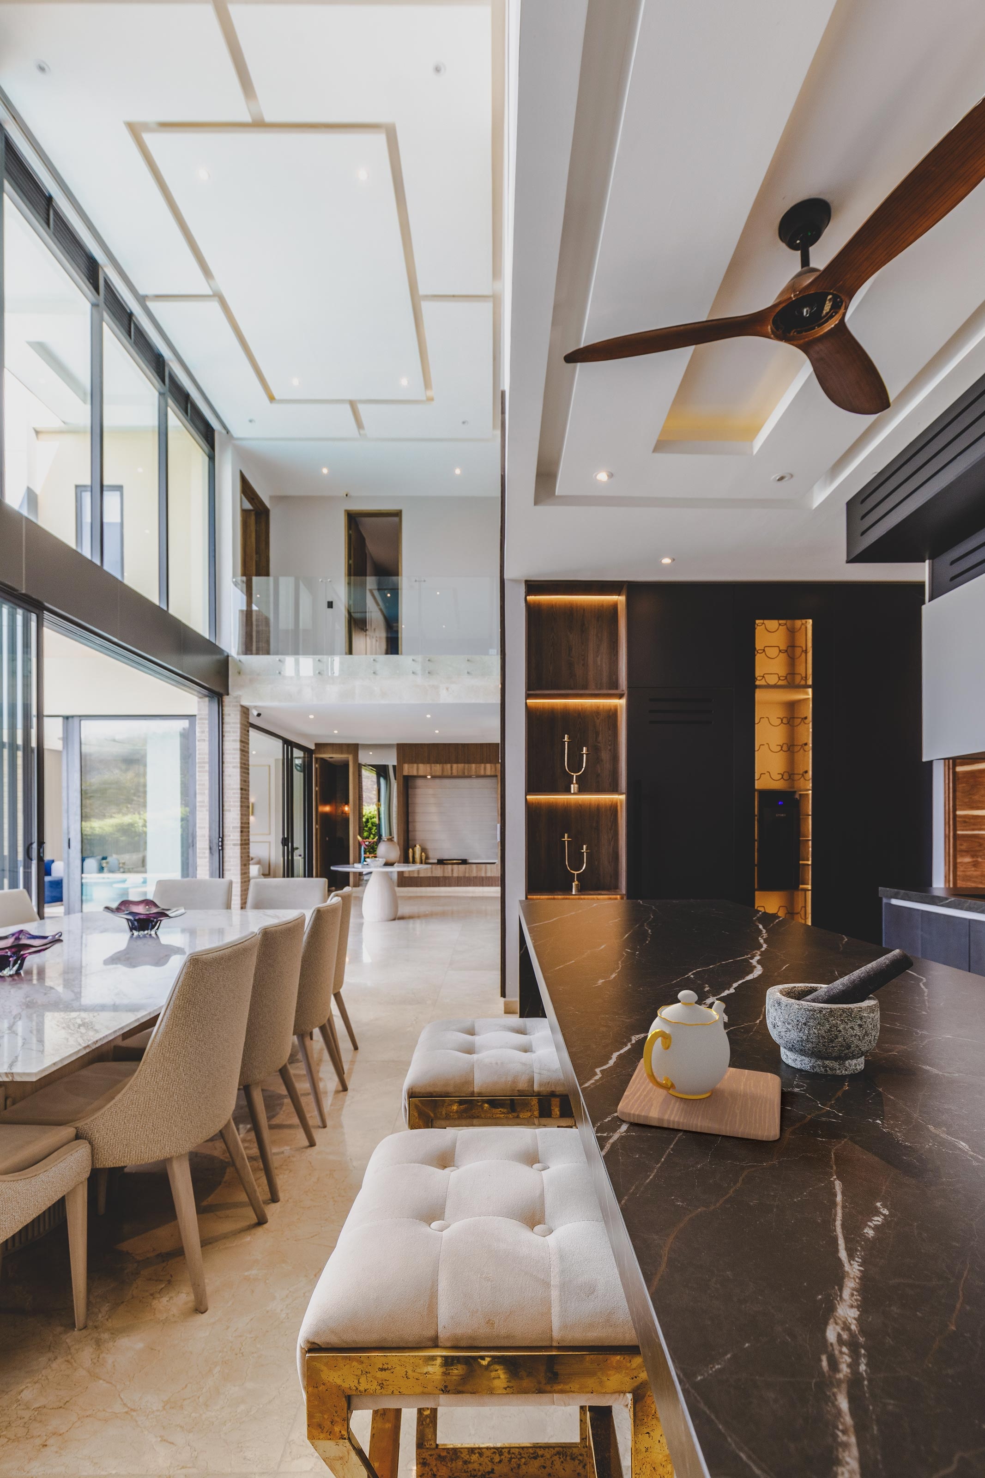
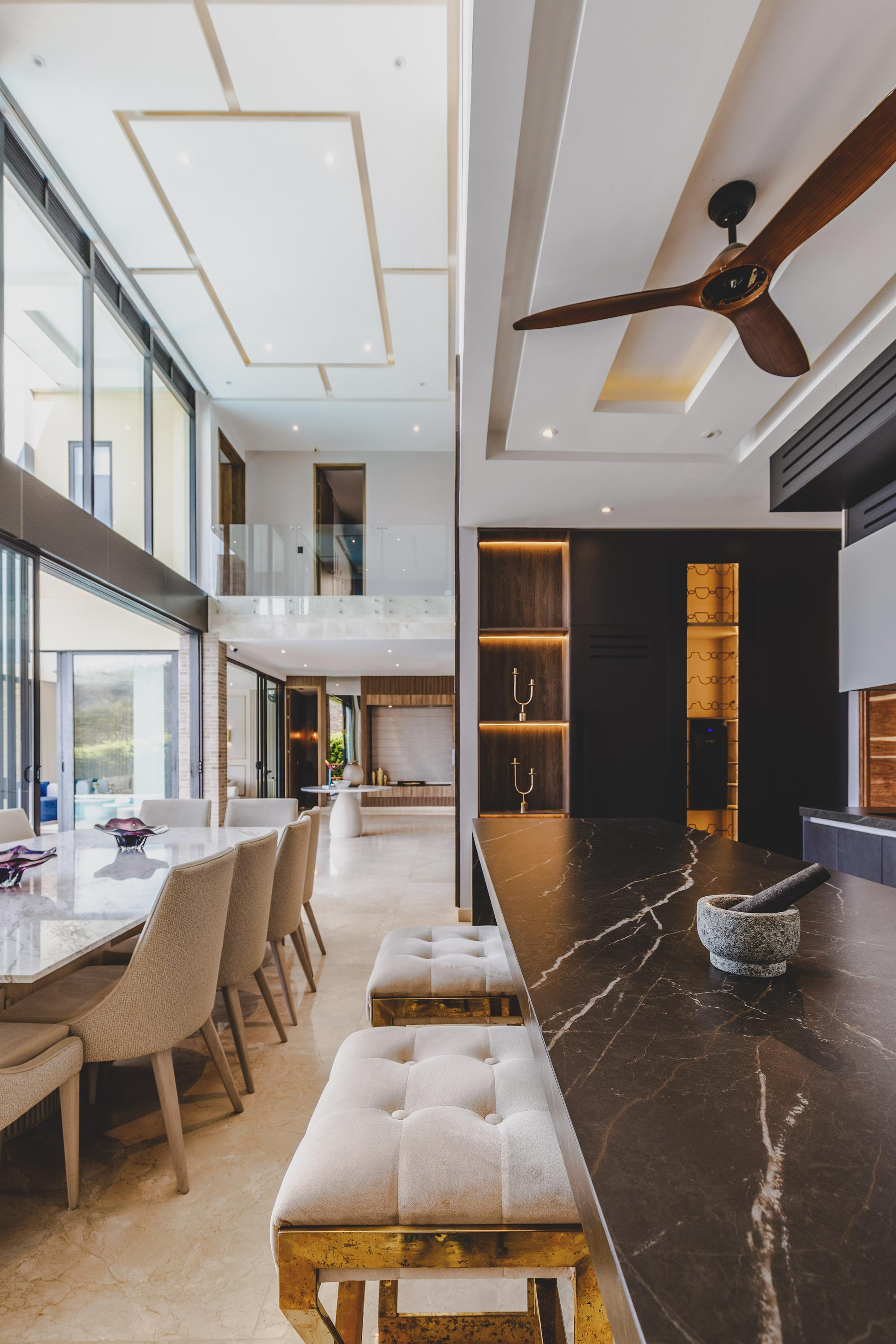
- teapot [617,990,782,1141]
